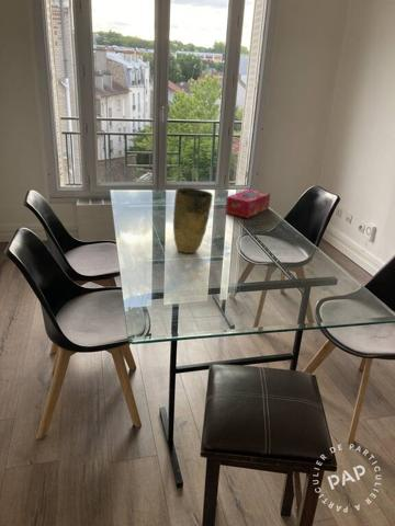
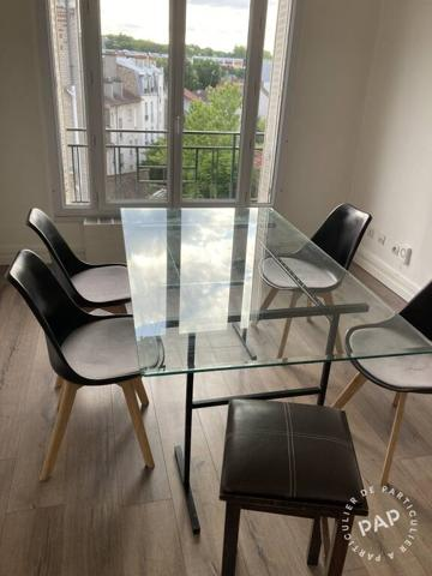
- tissue box [224,188,271,219]
- vase [172,187,214,254]
